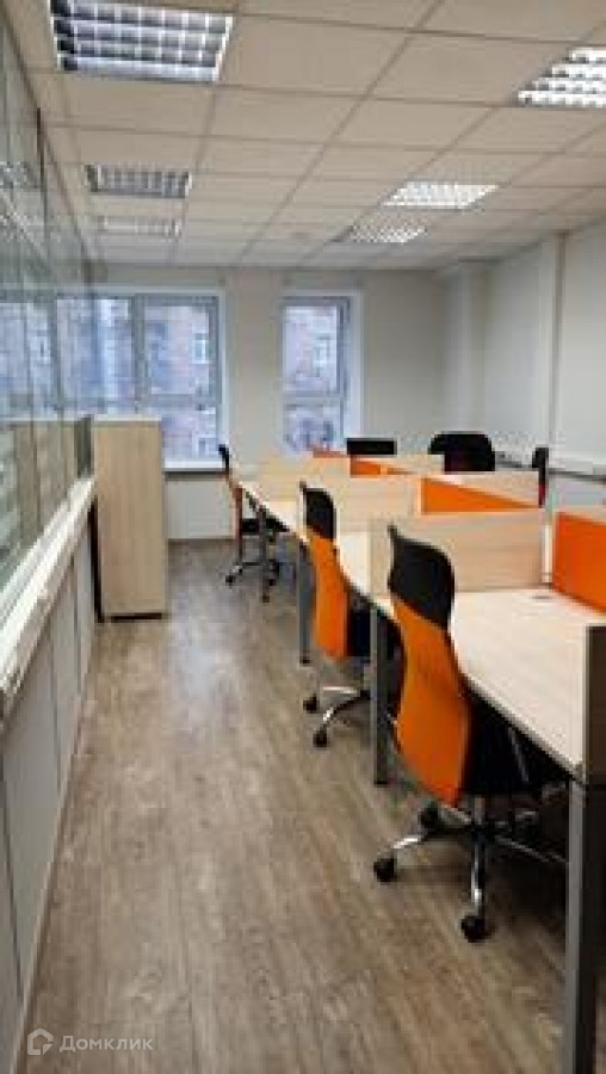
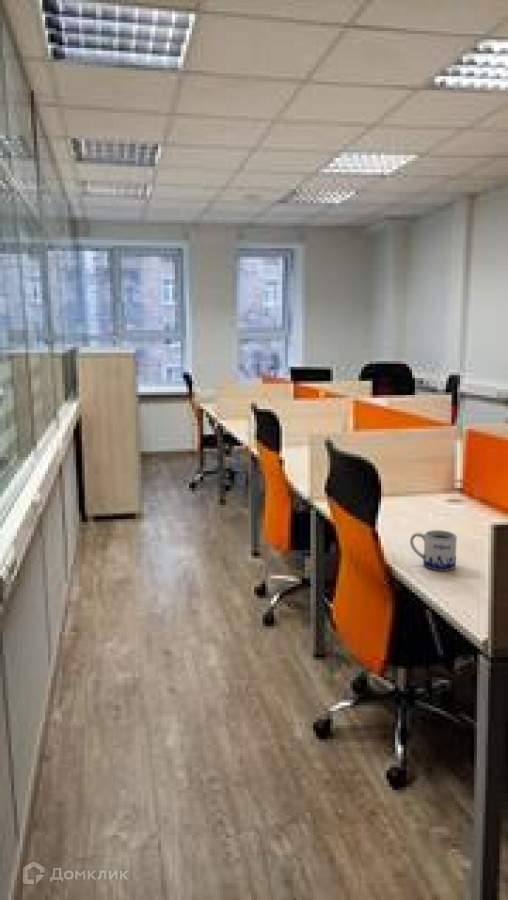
+ mug [409,529,458,572]
